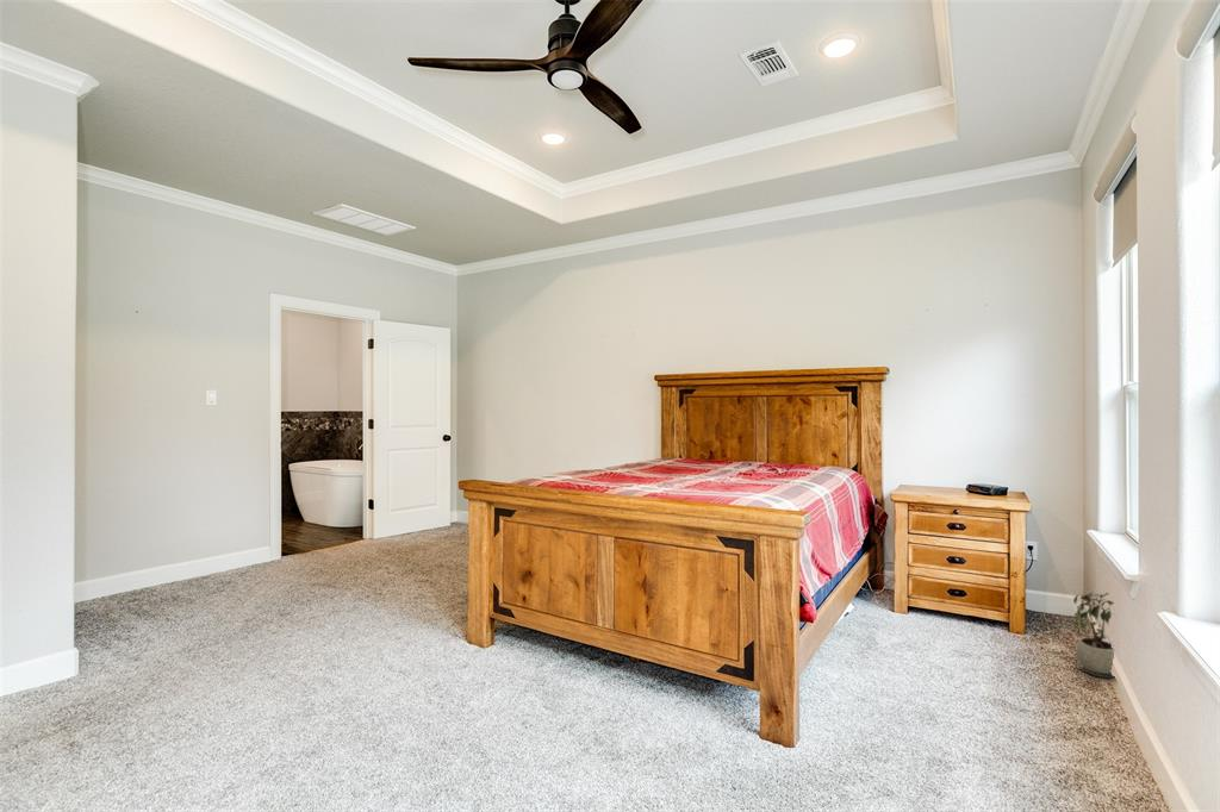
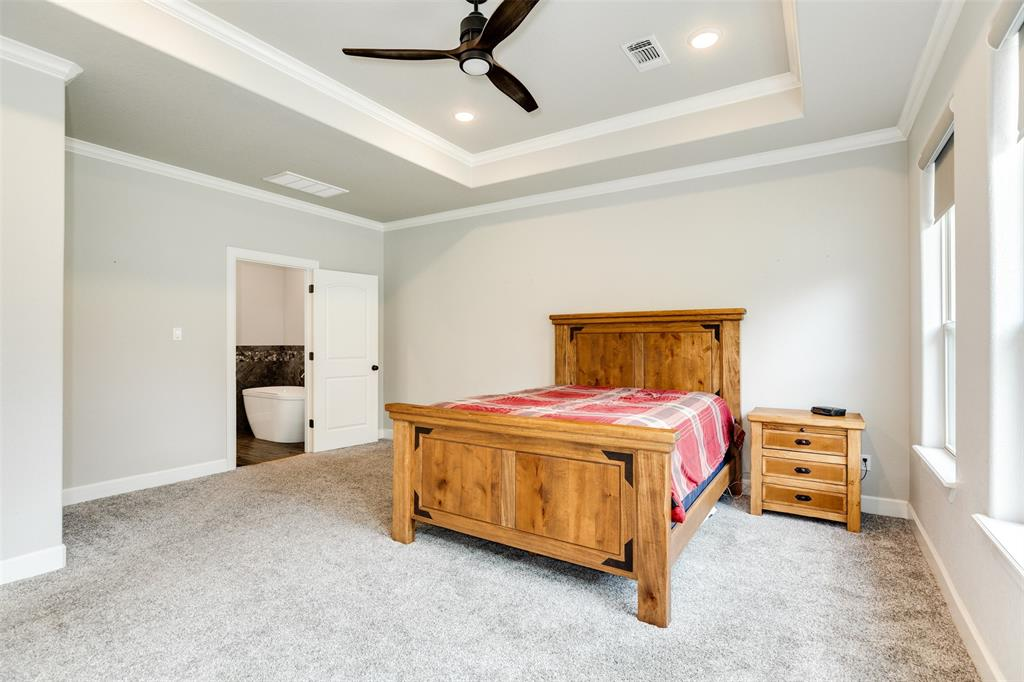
- potted plant [1064,587,1115,679]
